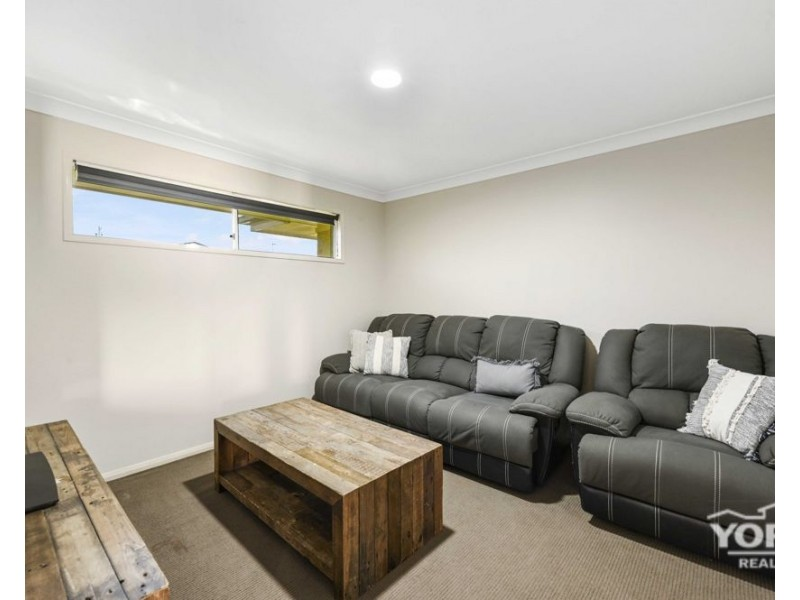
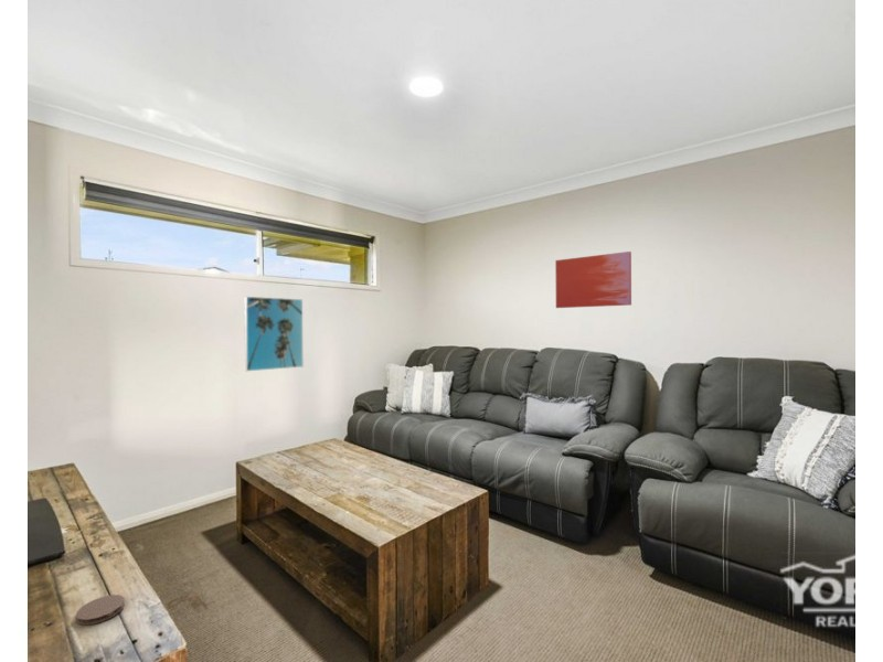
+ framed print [243,296,305,372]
+ wall art [554,250,632,309]
+ coaster [75,594,126,626]
